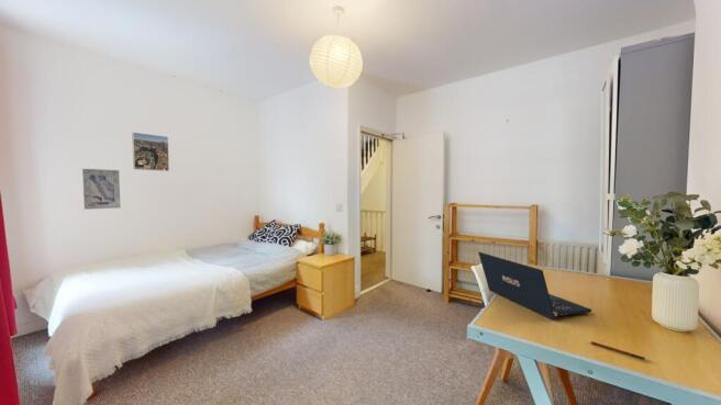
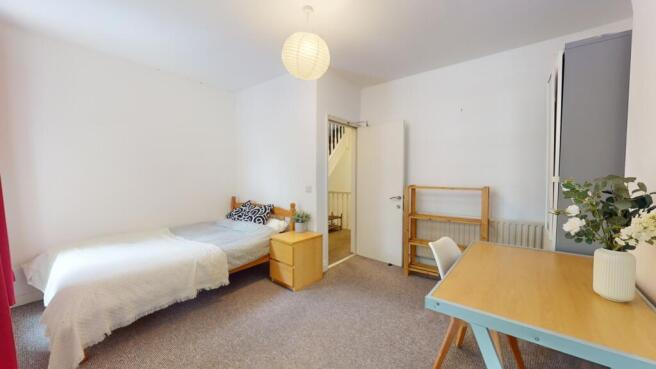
- pen [588,340,653,362]
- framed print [131,132,170,172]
- laptop [477,251,592,320]
- wall art [81,168,122,211]
